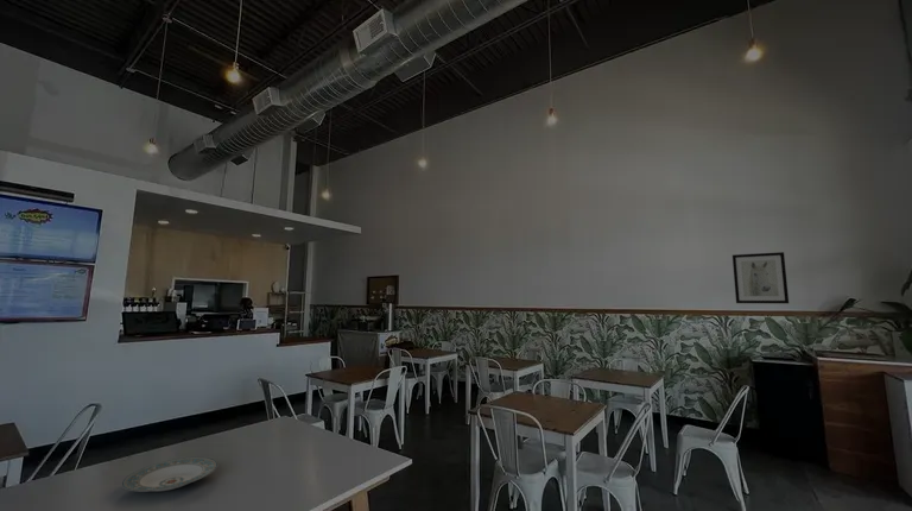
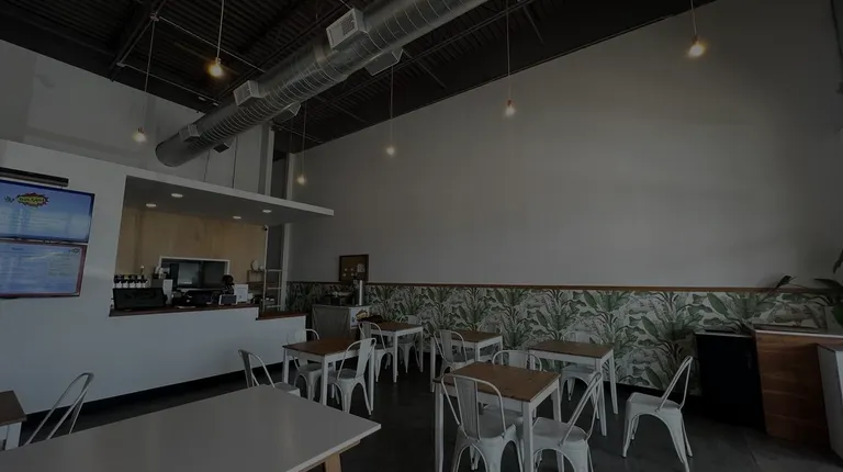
- plate [121,456,218,492]
- wall art [732,251,790,304]
